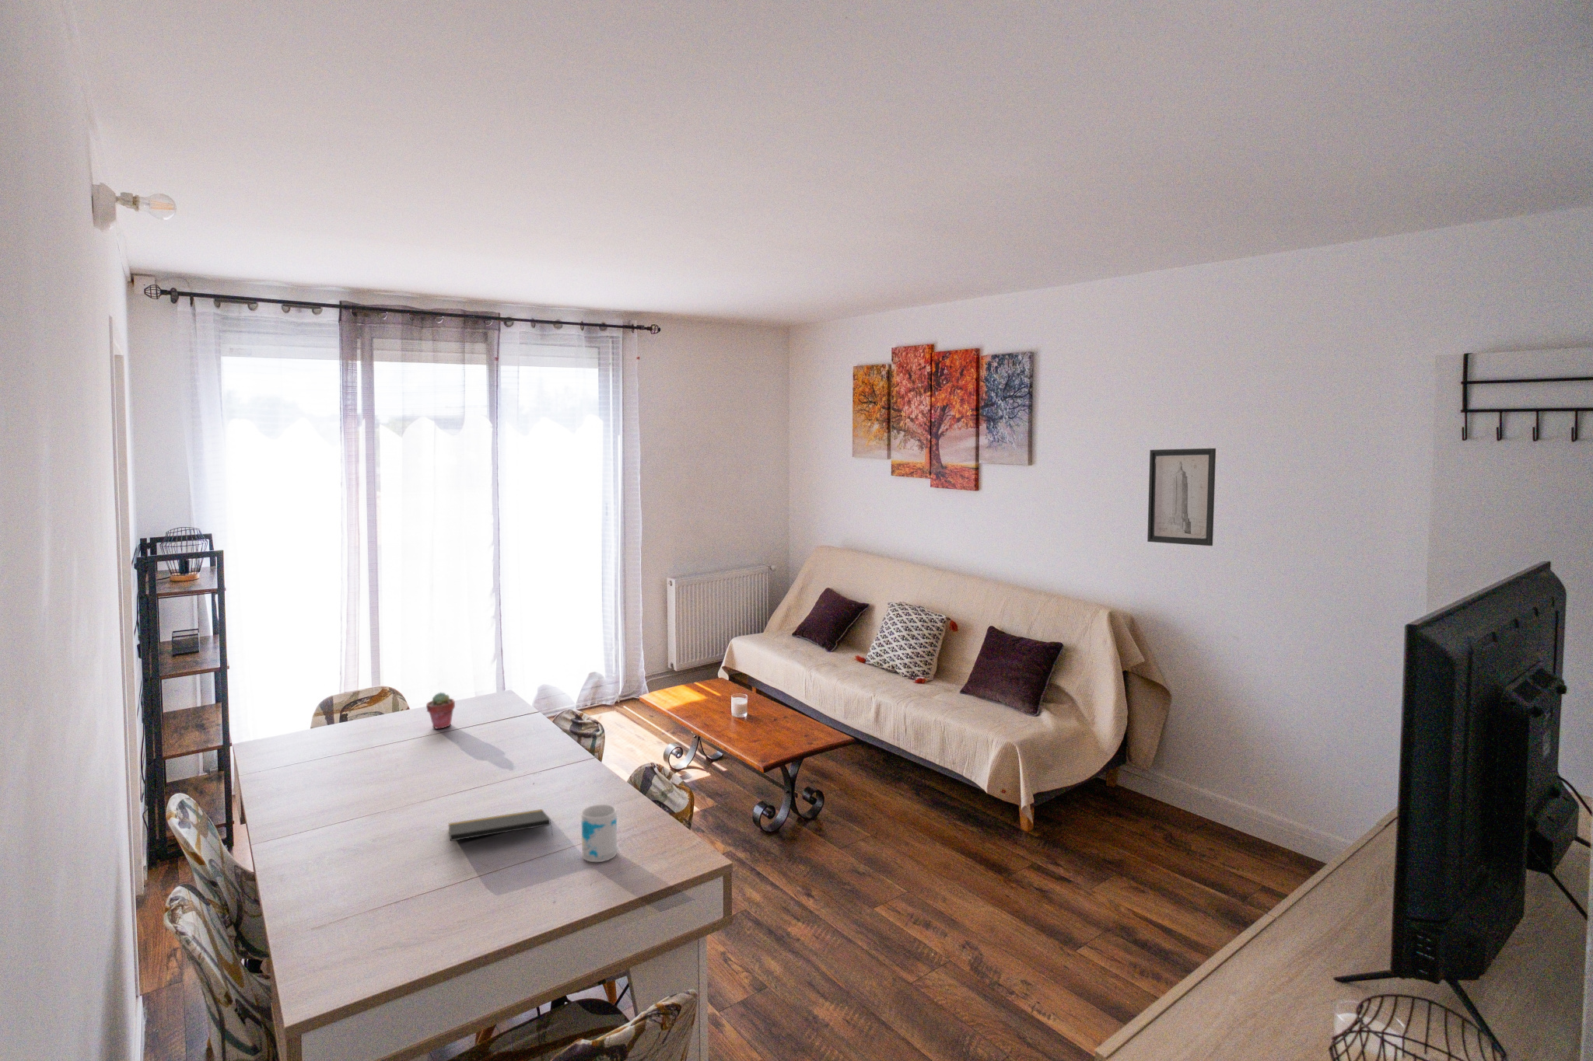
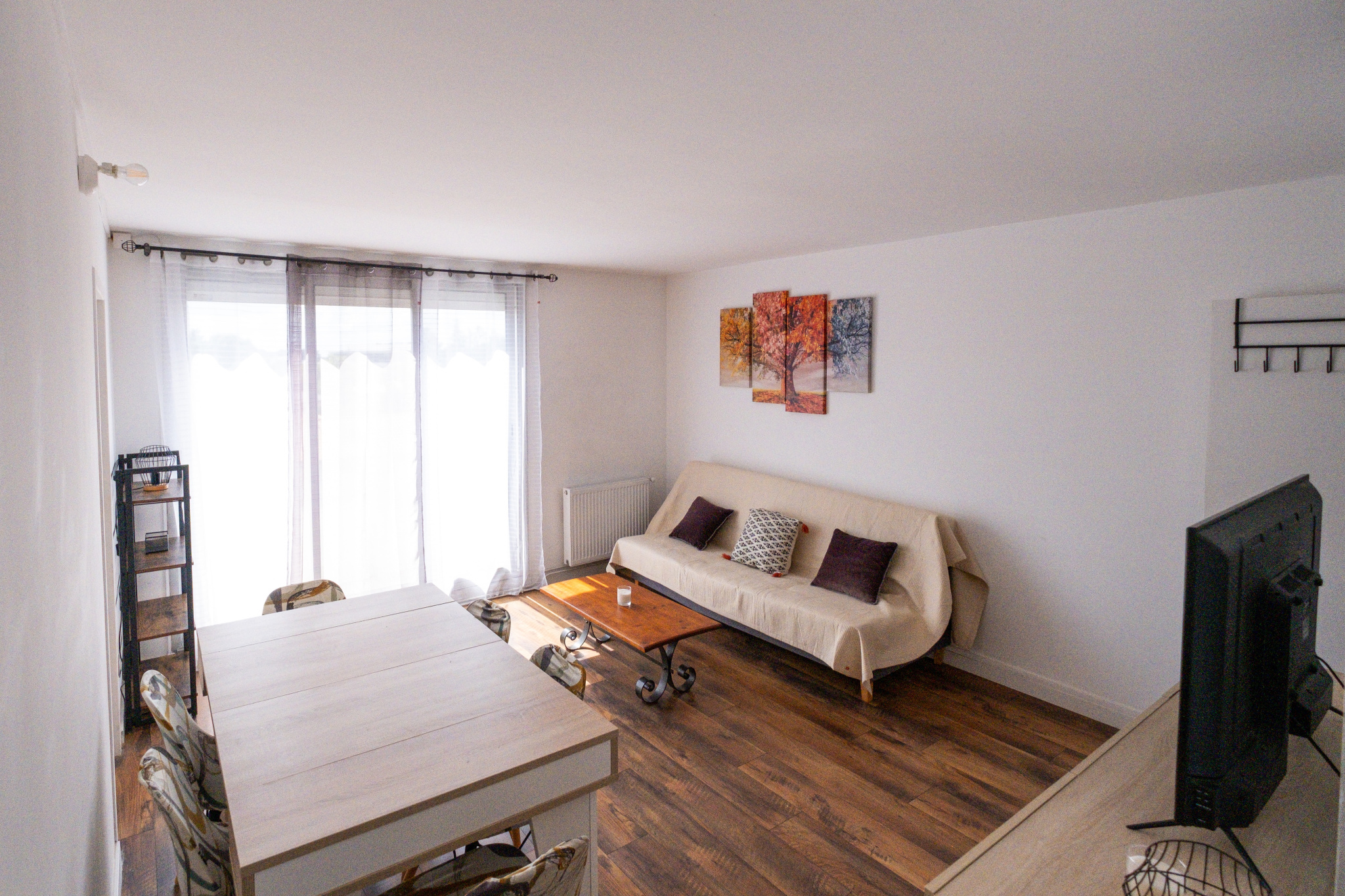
- potted succulent [425,692,456,729]
- mug [580,804,617,863]
- notepad [448,809,554,842]
- wall art [1146,448,1216,546]
